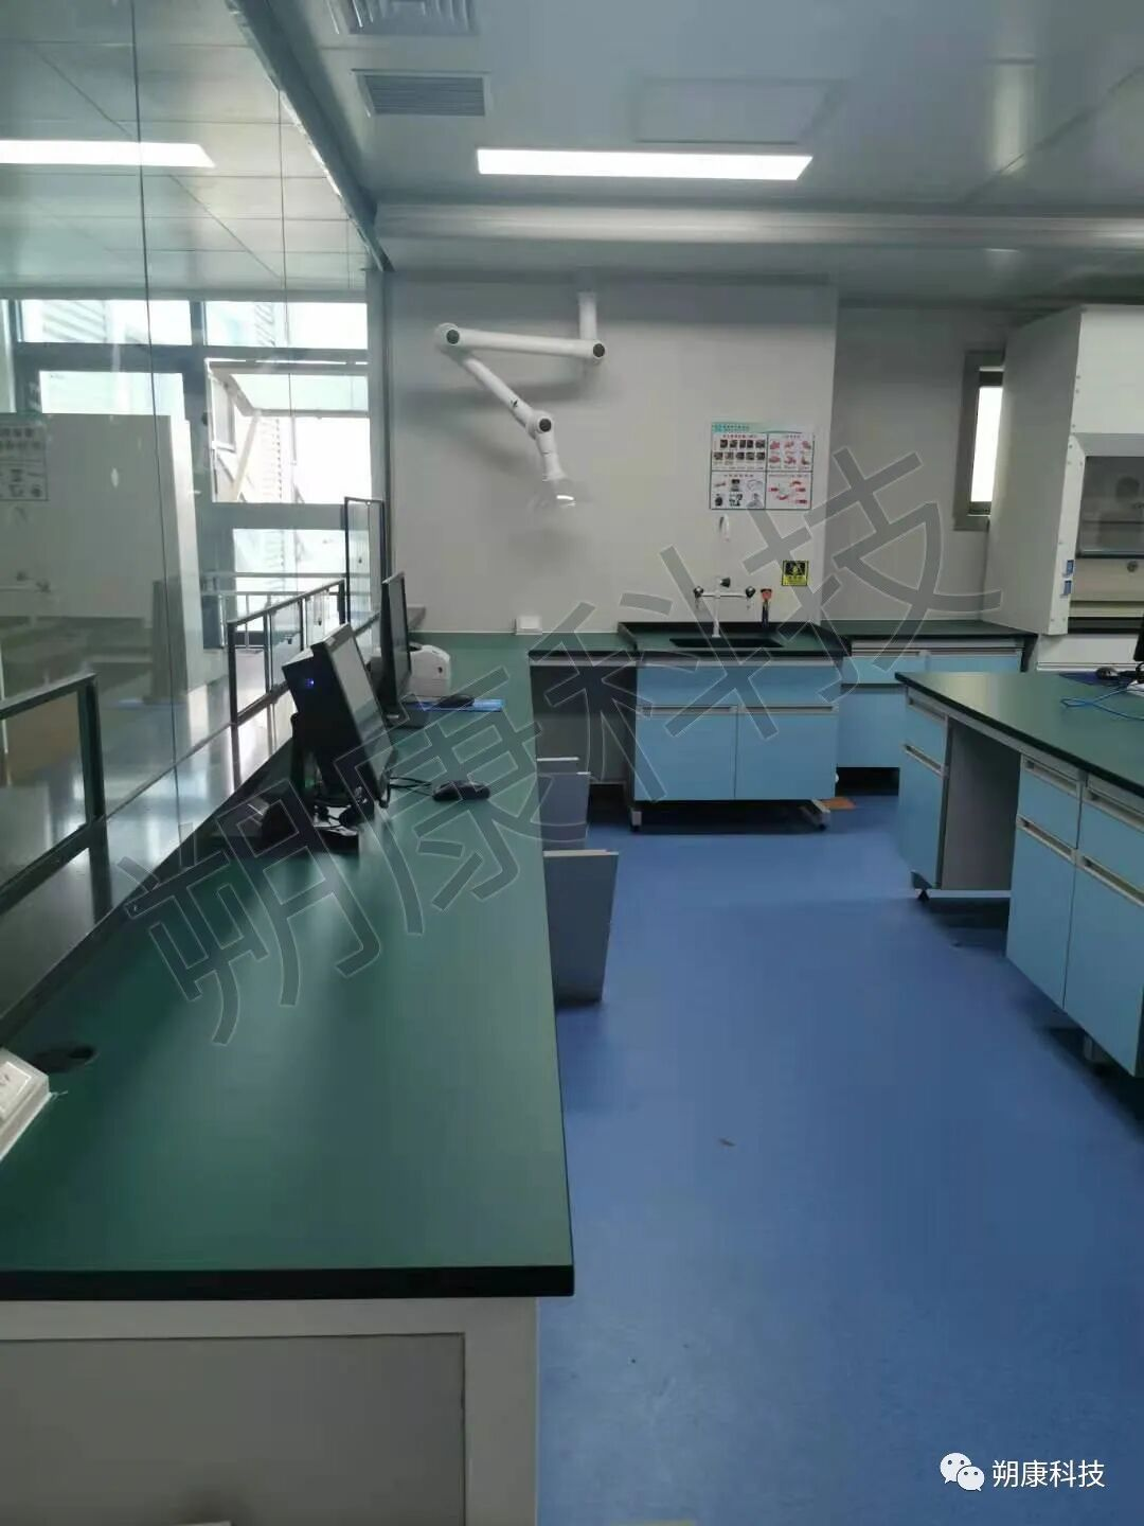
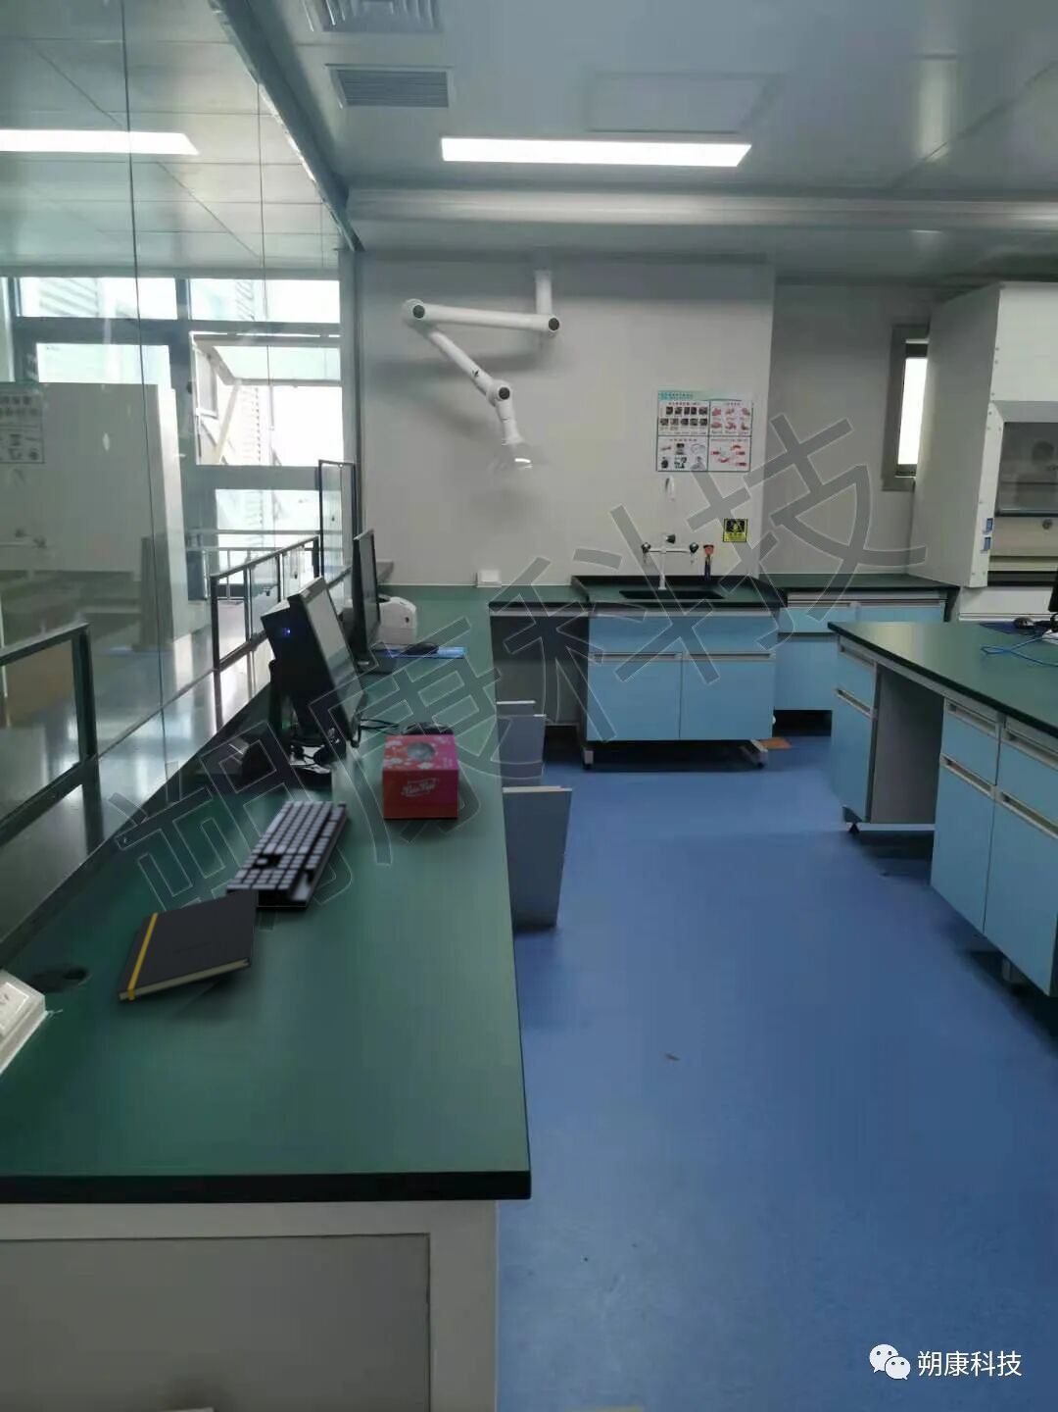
+ tissue box [381,735,460,819]
+ notepad [116,888,258,1003]
+ keyboard [224,801,351,909]
